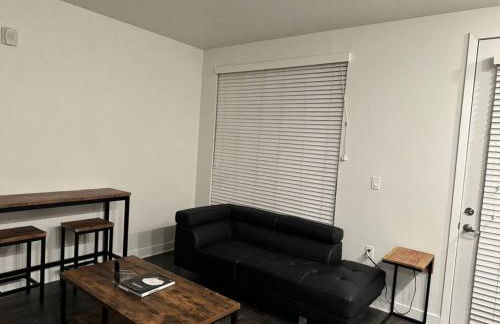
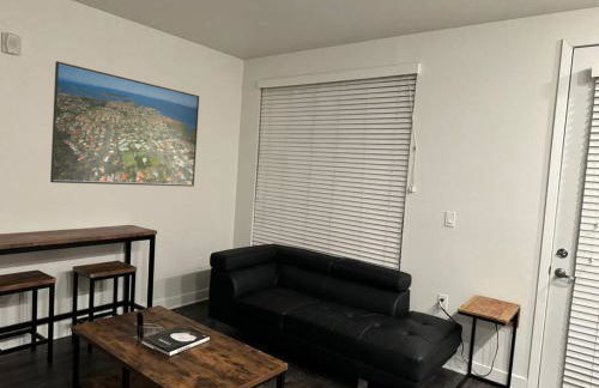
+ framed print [49,60,200,188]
